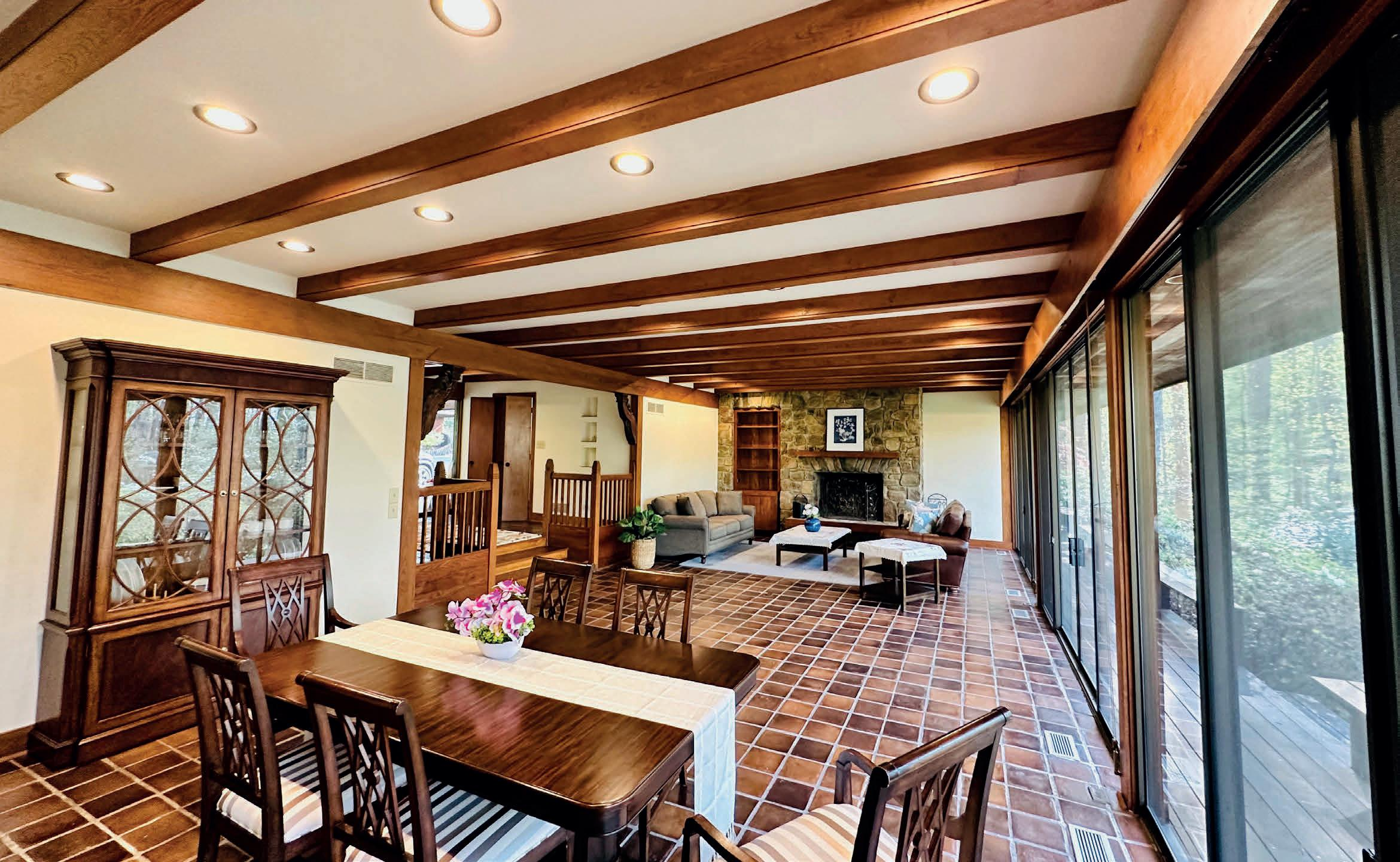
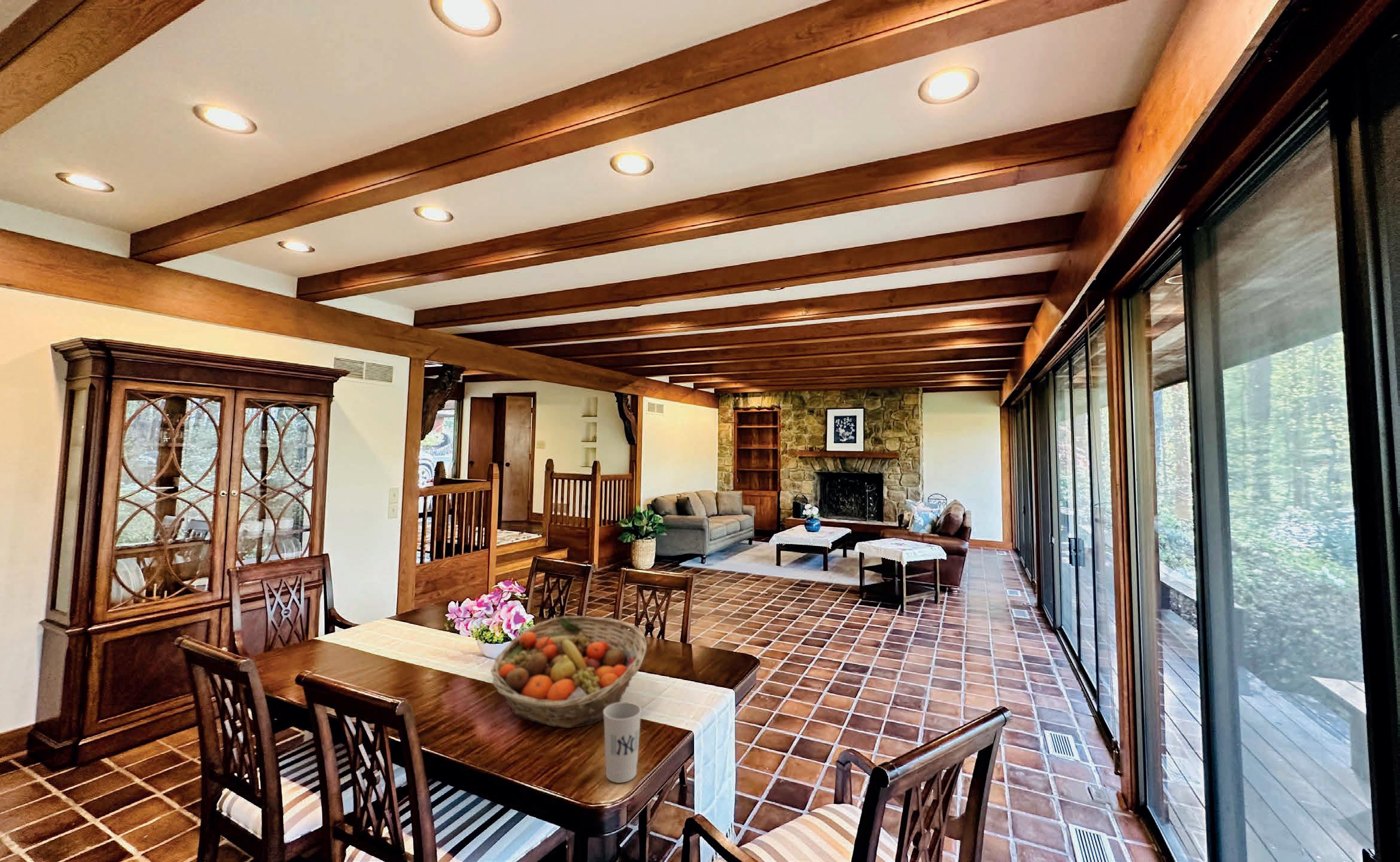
+ fruit basket [490,615,647,729]
+ cup [604,702,642,784]
